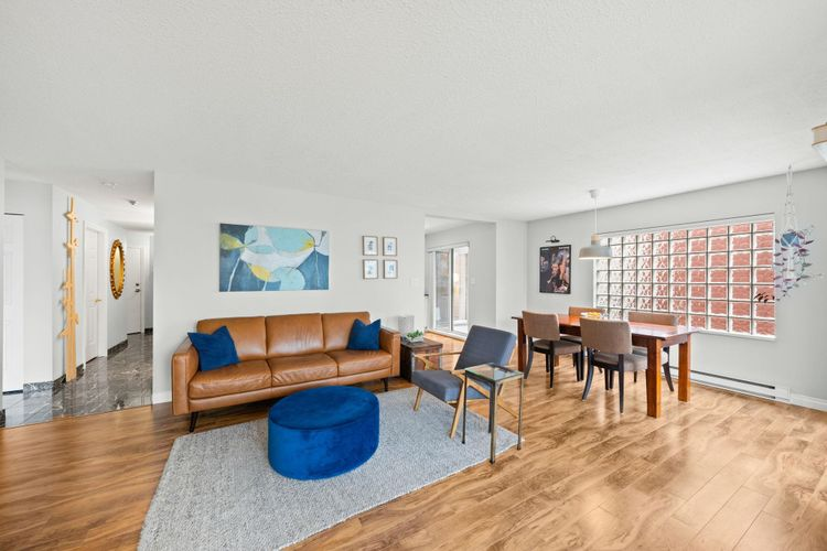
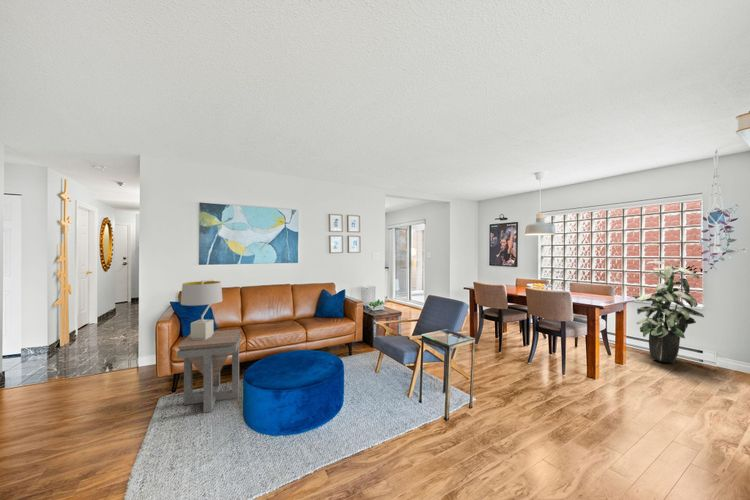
+ table lamp [180,278,223,340]
+ indoor plant [631,260,705,364]
+ side table [176,328,242,413]
